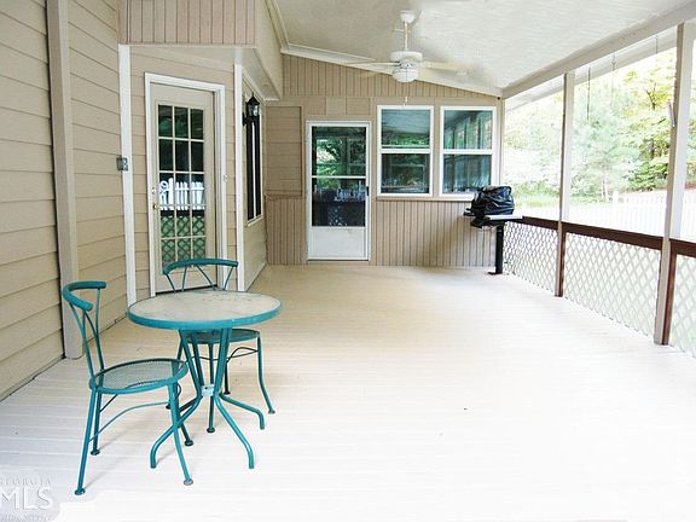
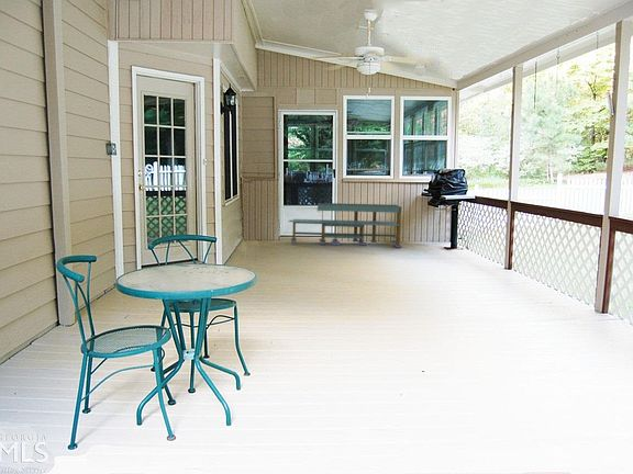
+ workbench [288,202,403,249]
